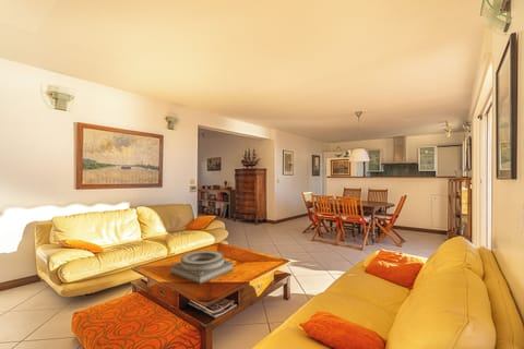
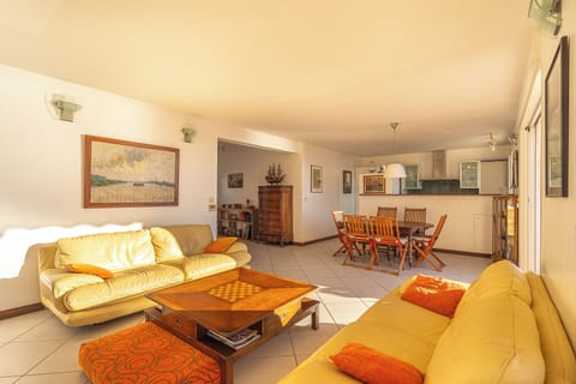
- decorative bowl [170,250,234,285]
